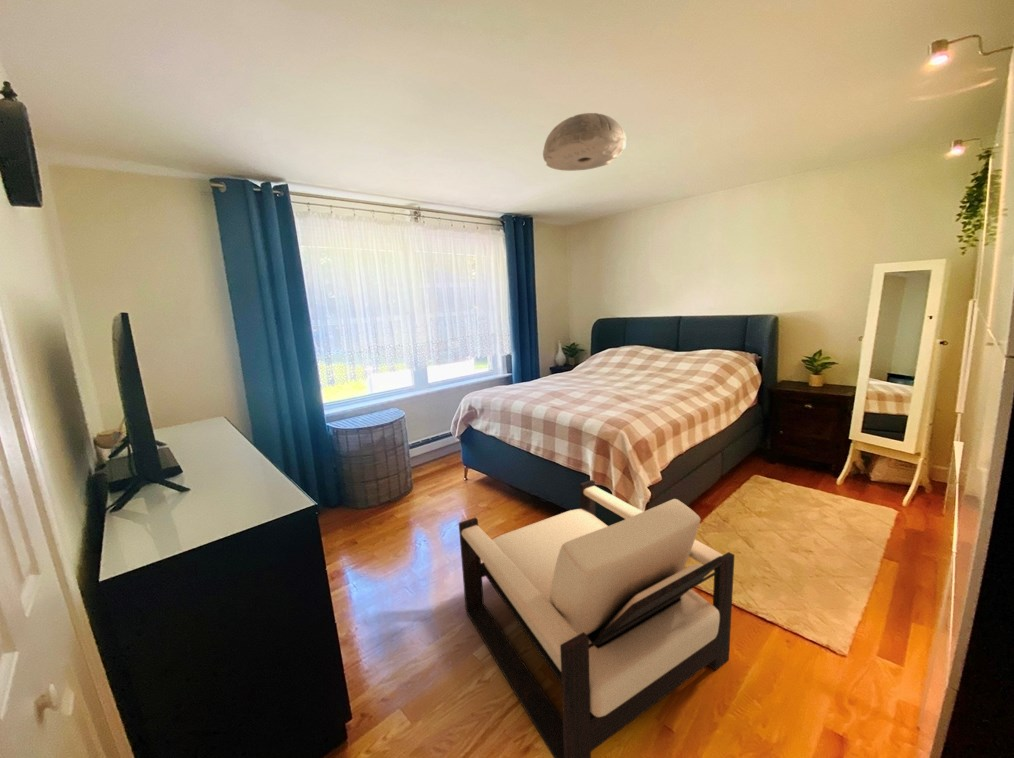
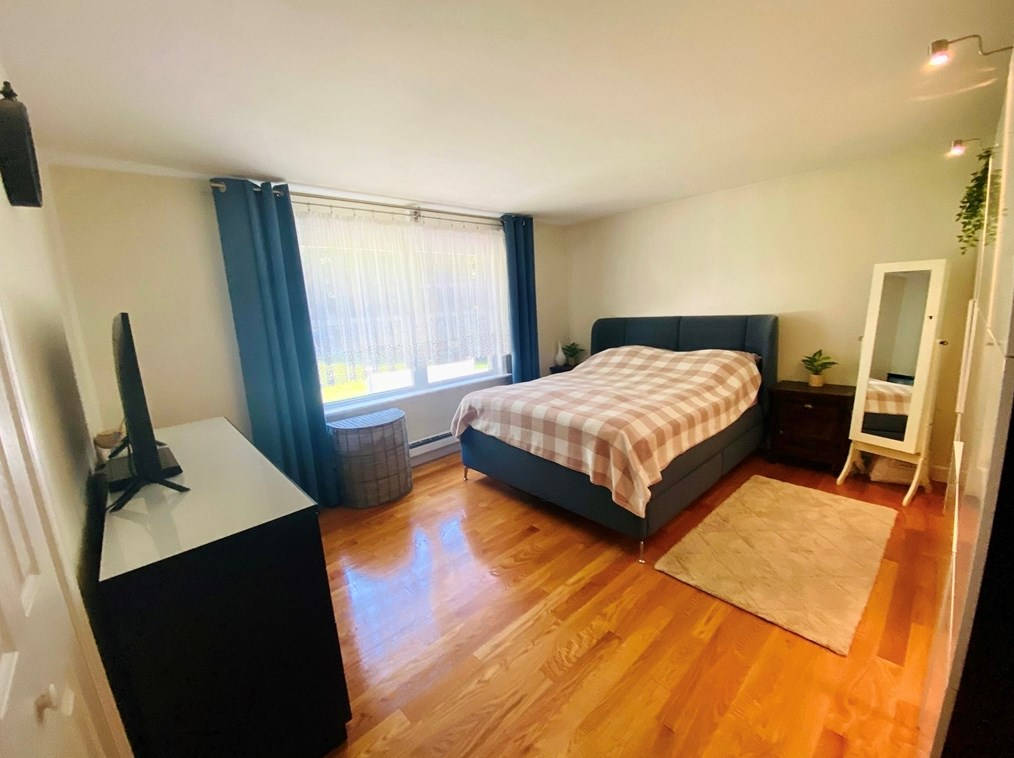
- ceiling light [542,112,627,172]
- armchair [458,479,736,758]
